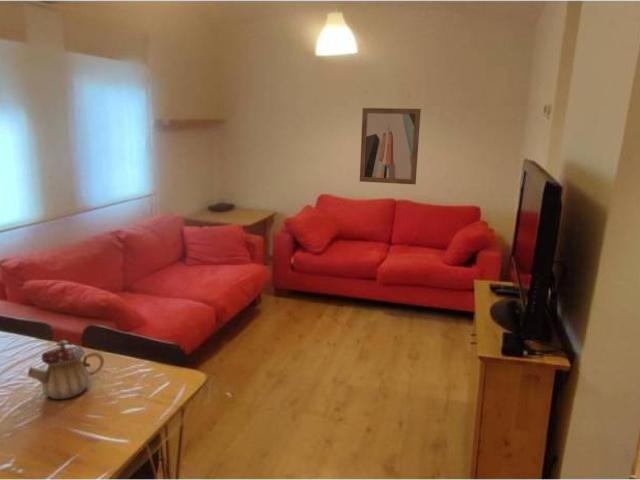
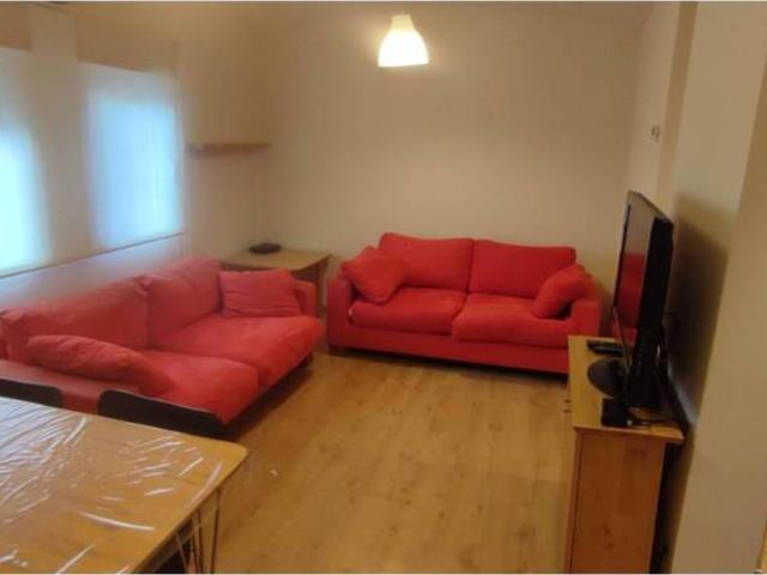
- wall art [359,107,422,186]
- teapot [27,340,105,400]
